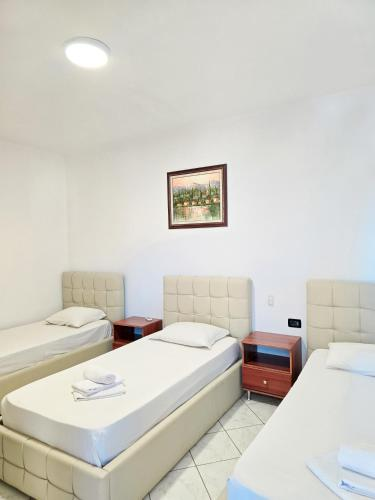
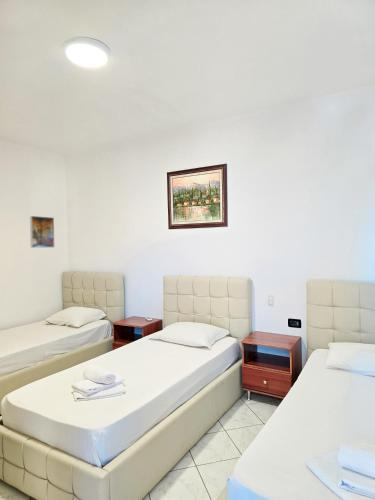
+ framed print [29,215,55,249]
